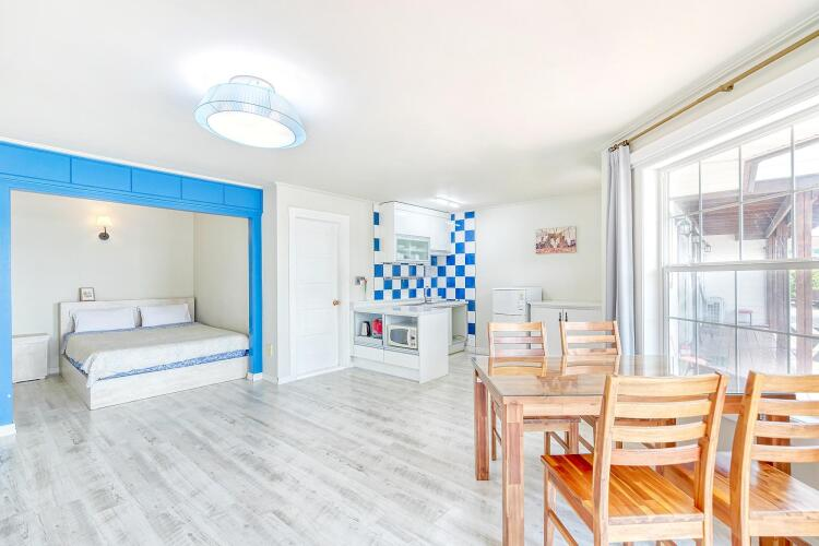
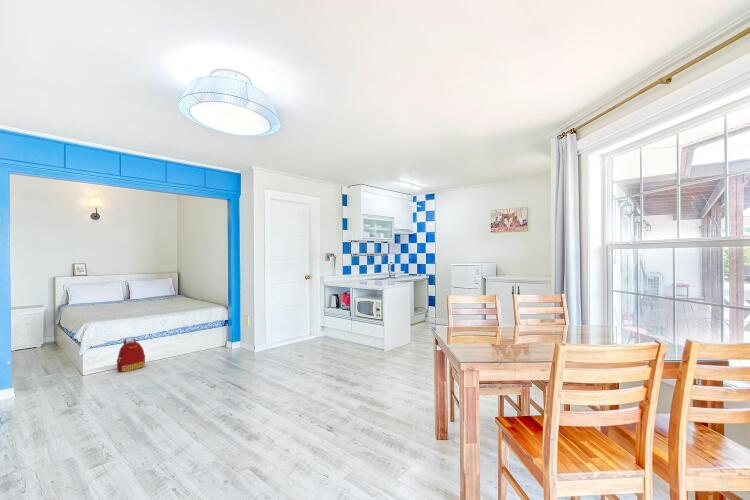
+ backpack [115,336,146,373]
